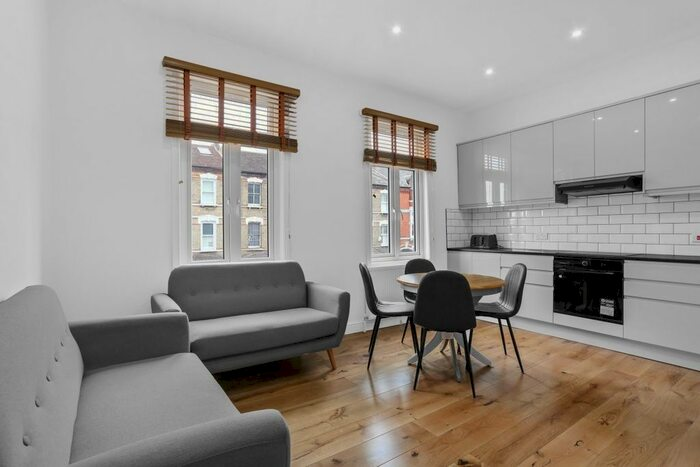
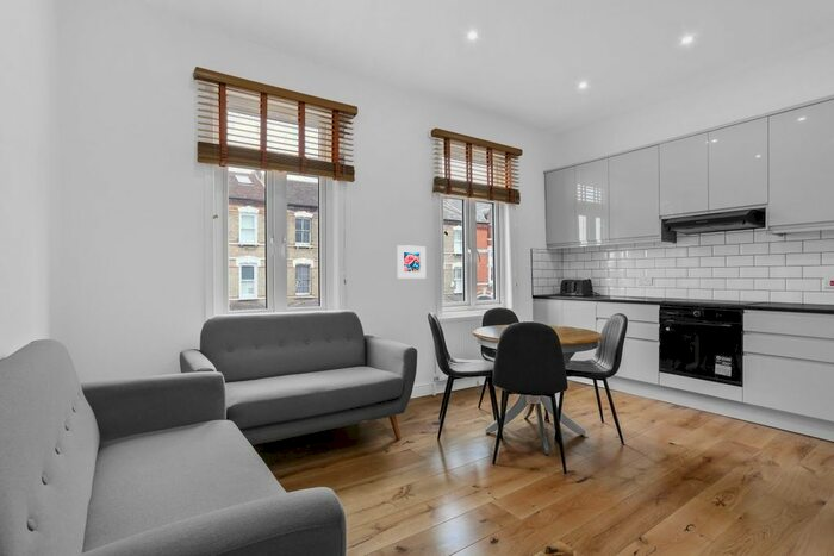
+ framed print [397,244,427,280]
